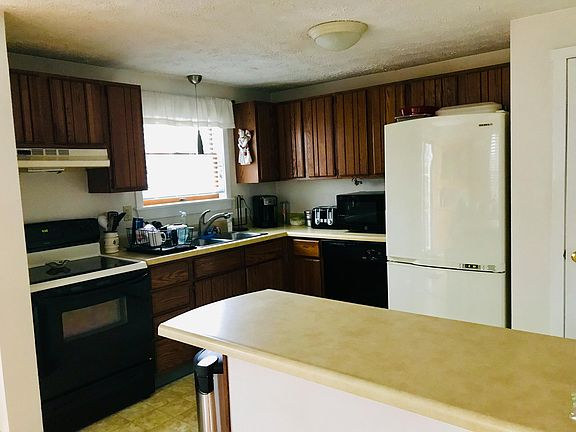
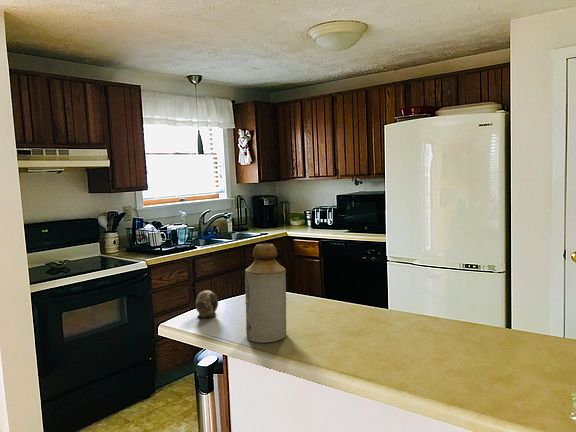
+ bottle [244,243,287,343]
+ decorative egg [194,290,219,319]
